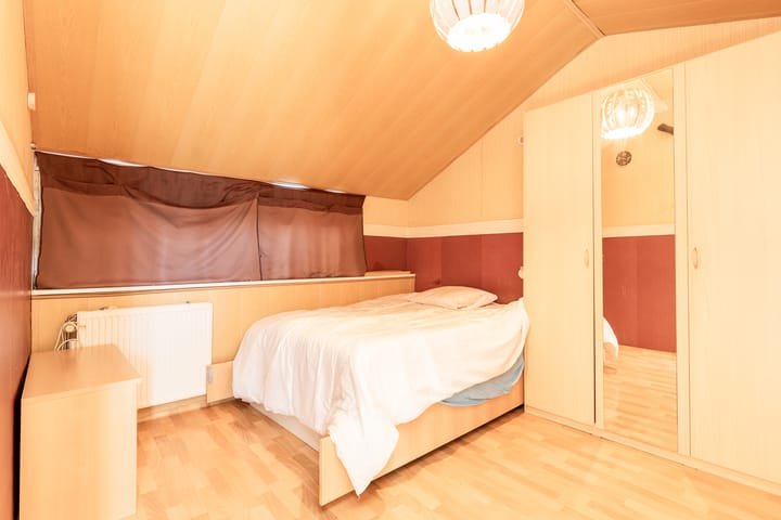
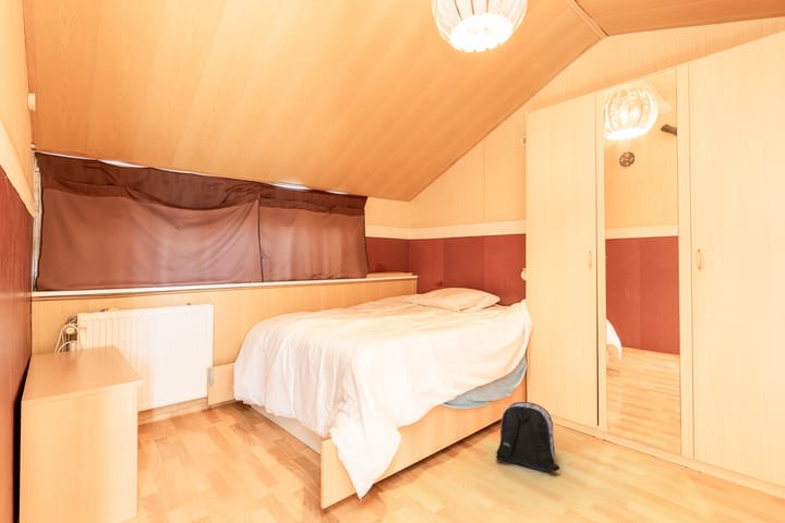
+ backpack [495,401,560,472]
